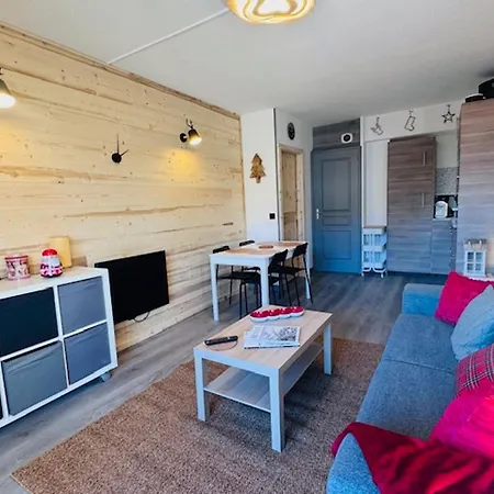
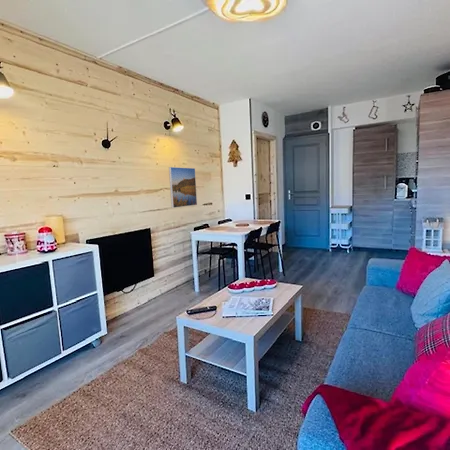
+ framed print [168,166,198,209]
